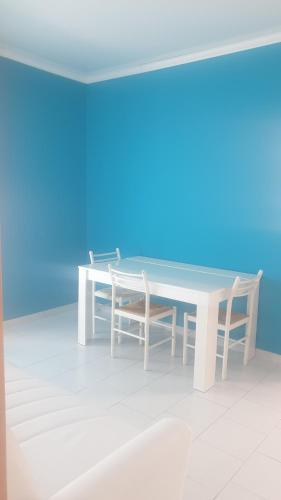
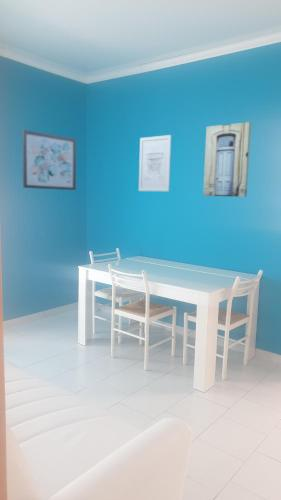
+ wall art [21,129,77,191]
+ wall art [138,134,172,192]
+ wall art [202,121,252,198]
